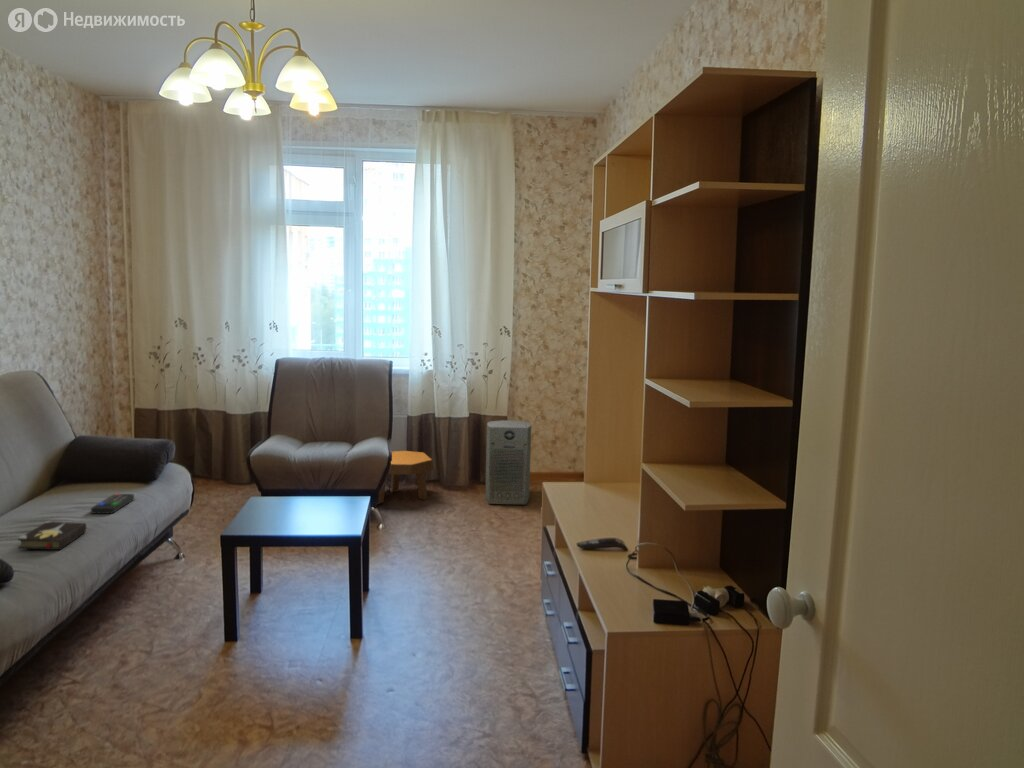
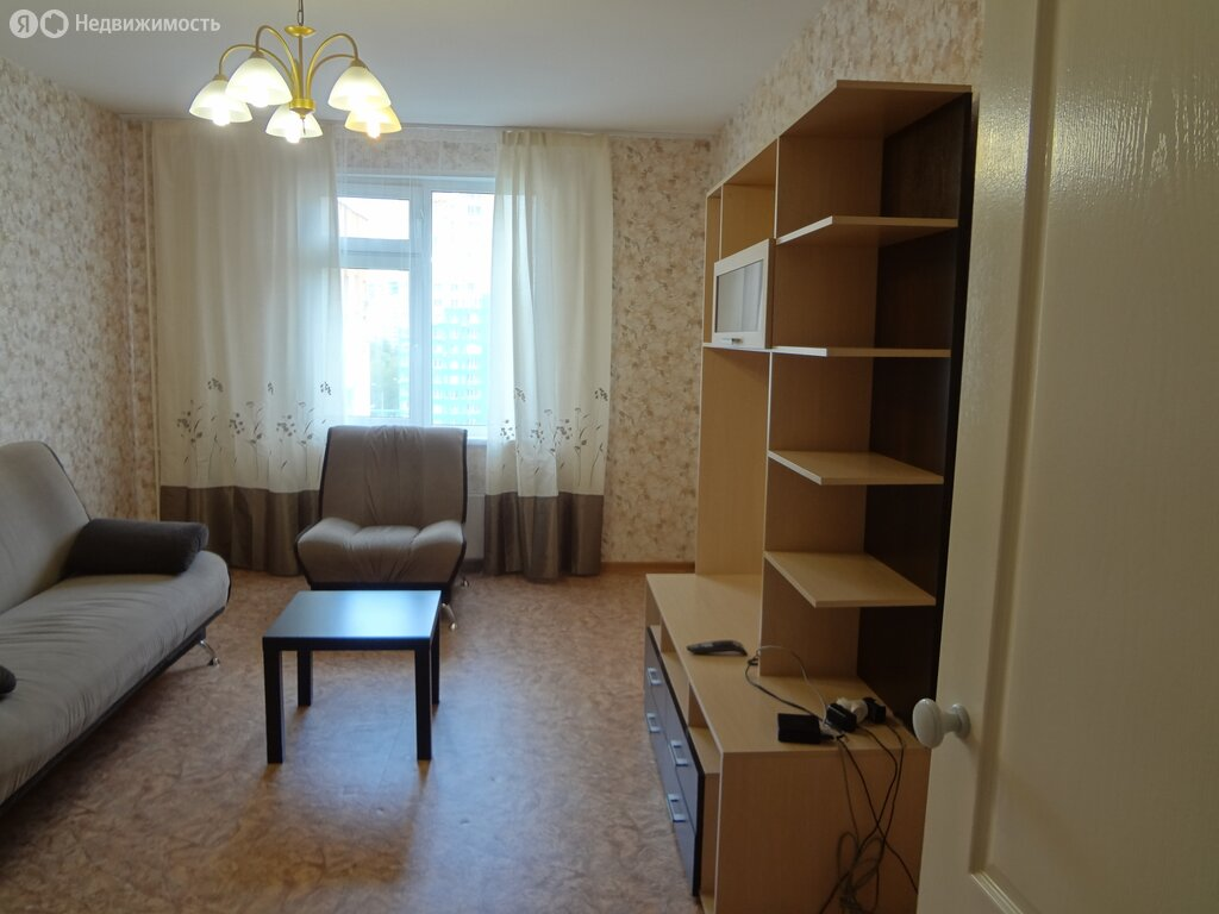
- hardback book [17,520,87,551]
- fan [485,419,532,505]
- remote control [90,493,135,515]
- footstool [377,450,434,505]
